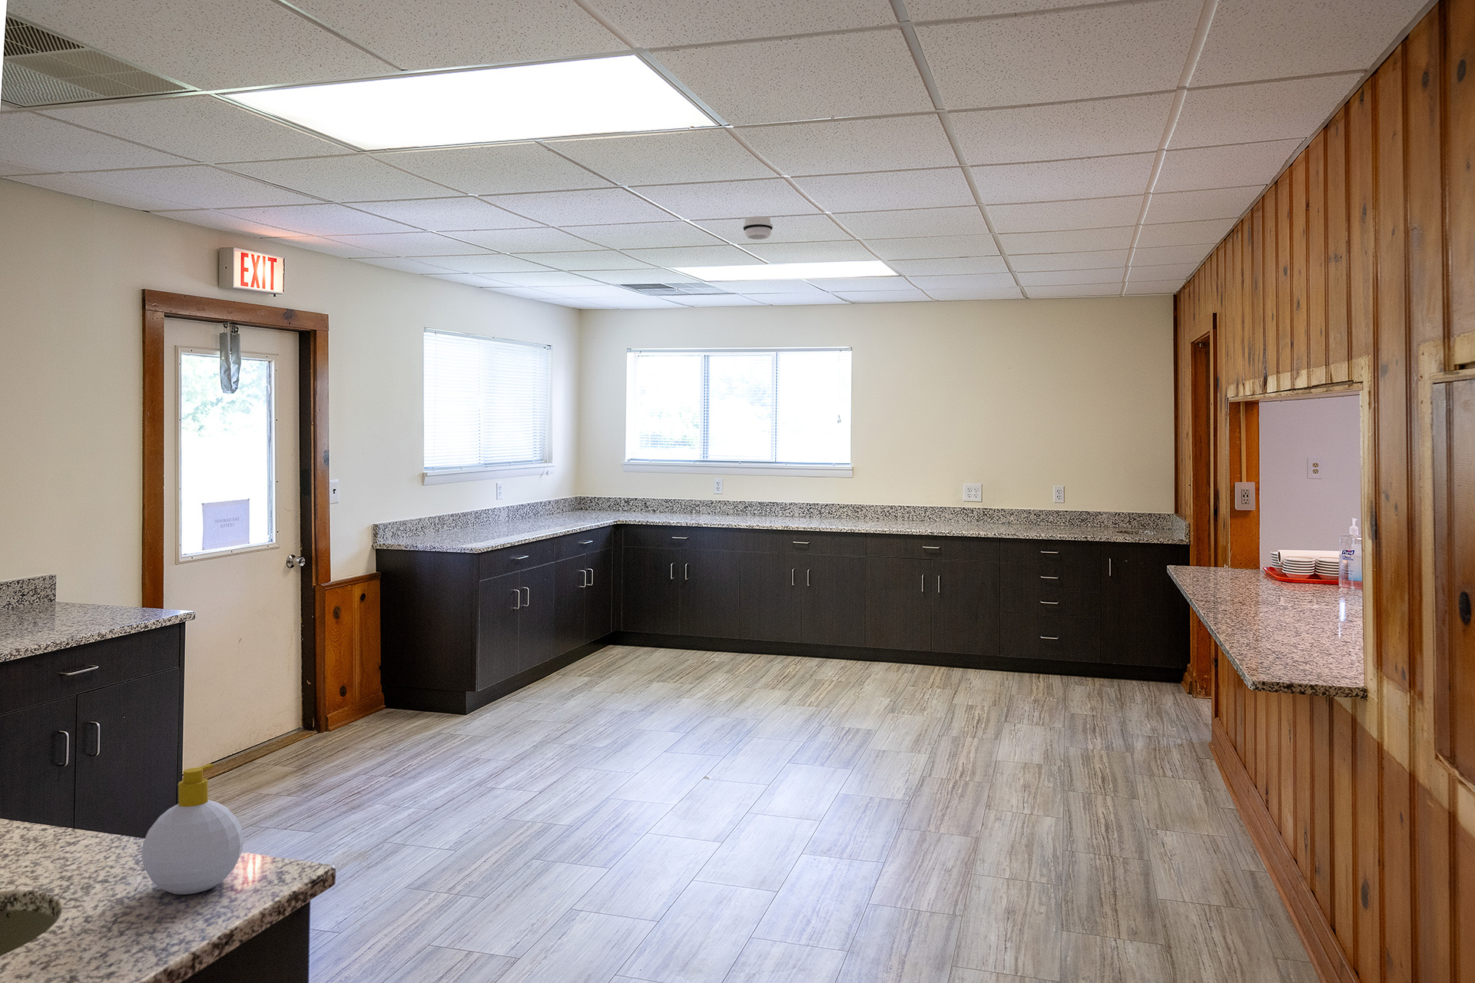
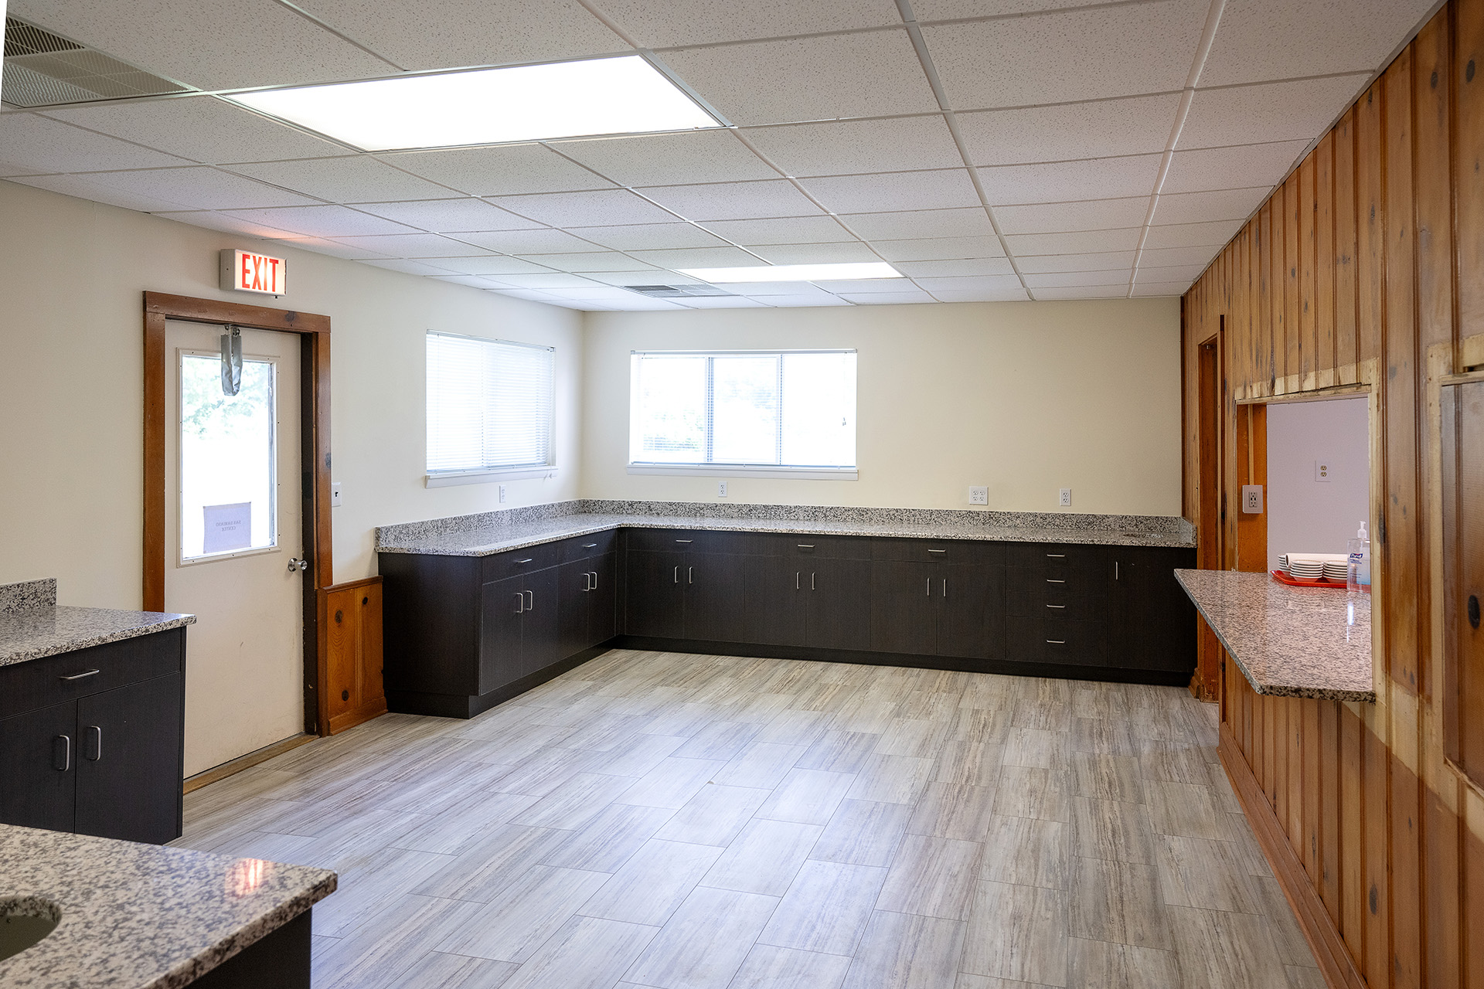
- soap bottle [140,764,245,895]
- smoke detector [742,216,774,240]
